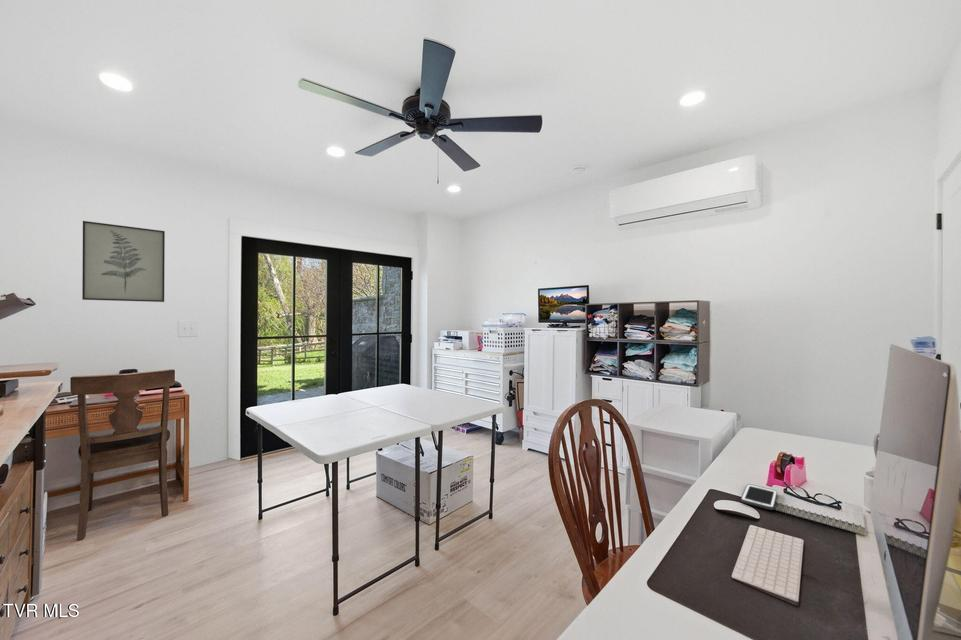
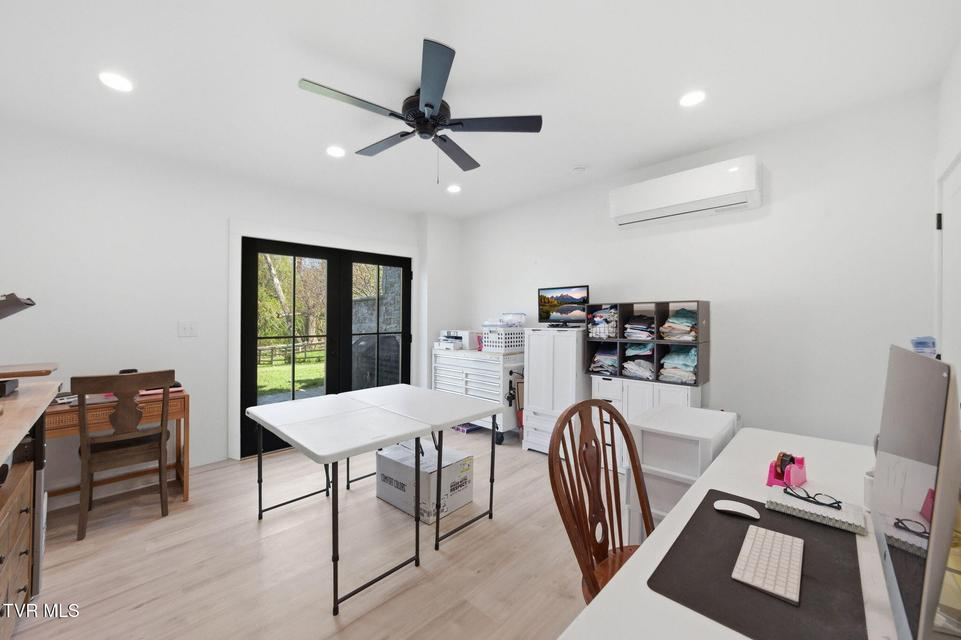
- cell phone [740,483,778,511]
- wall art [81,220,166,303]
